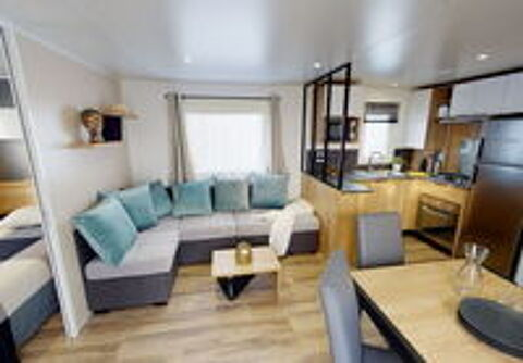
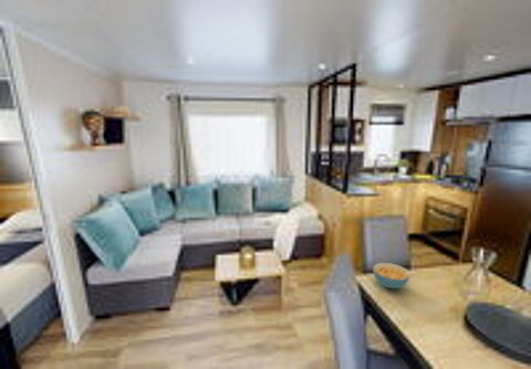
+ cereal bowl [372,262,412,289]
